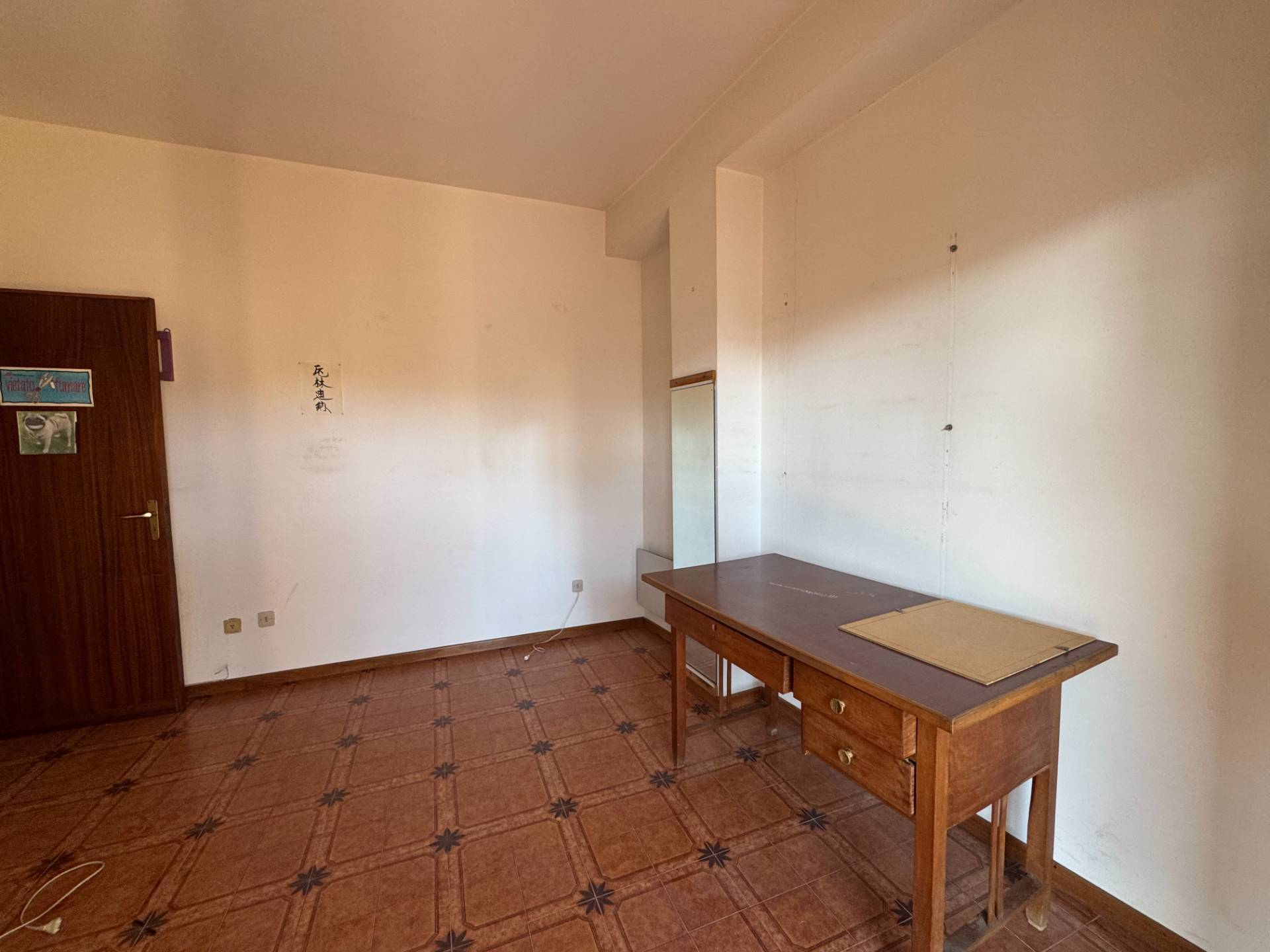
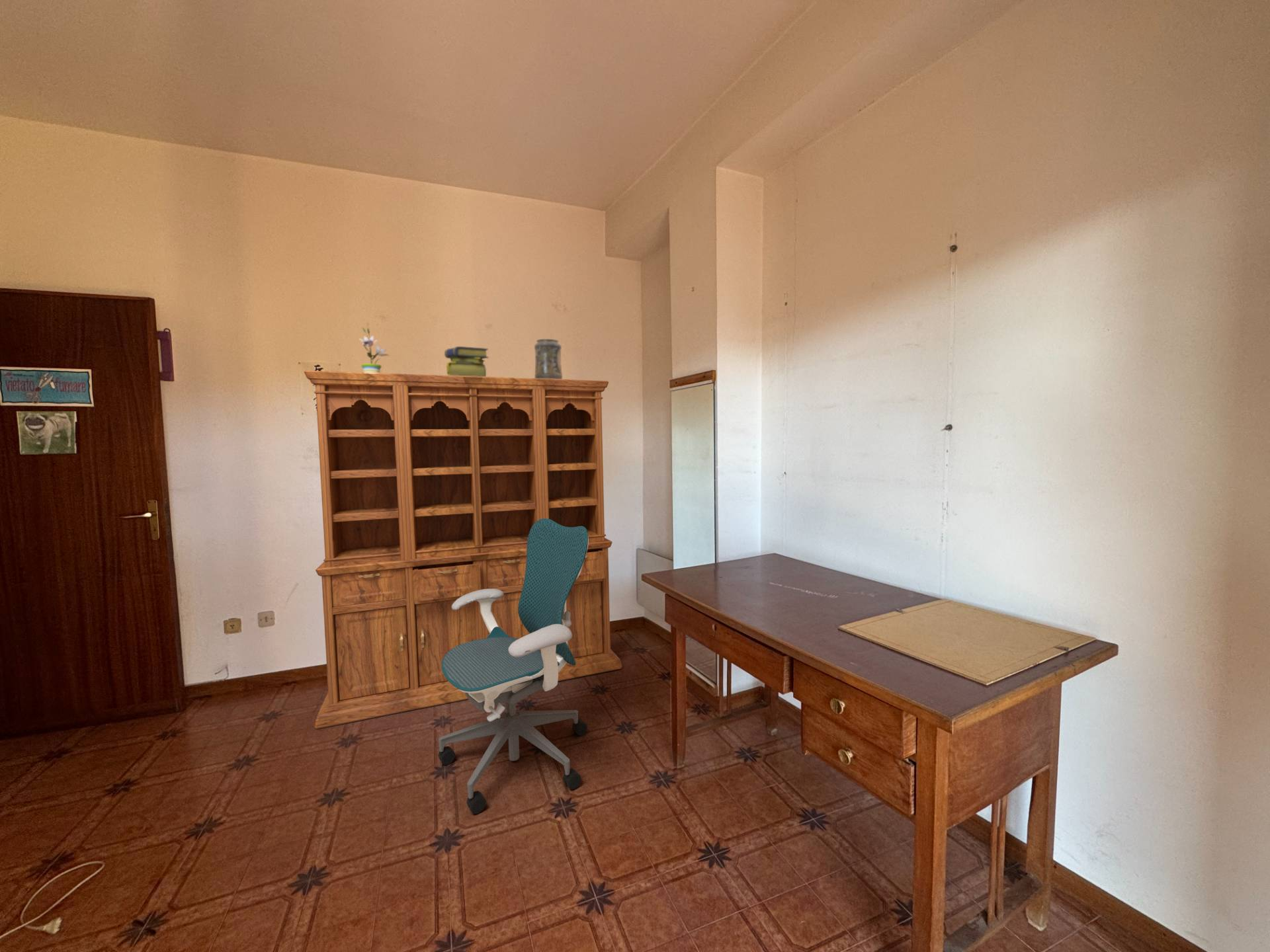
+ potted plant [359,327,390,373]
+ decorative vase [534,338,563,379]
+ stack of books [444,346,489,377]
+ bookcase [304,370,623,730]
+ office chair [438,518,589,814]
